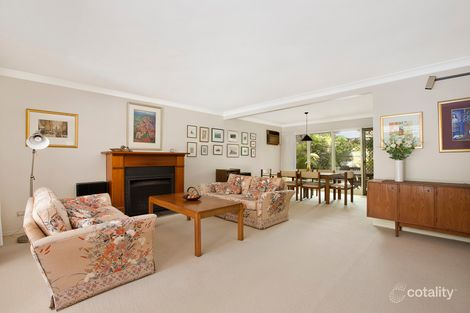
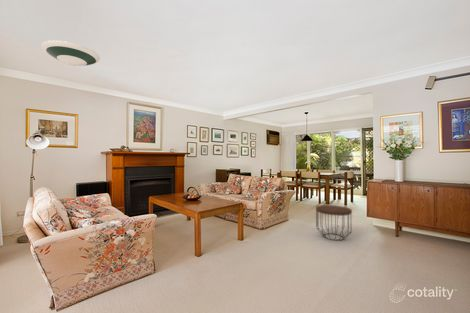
+ side table [315,204,353,241]
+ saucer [40,39,101,67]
